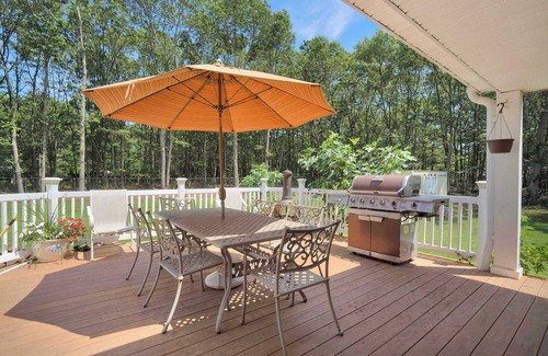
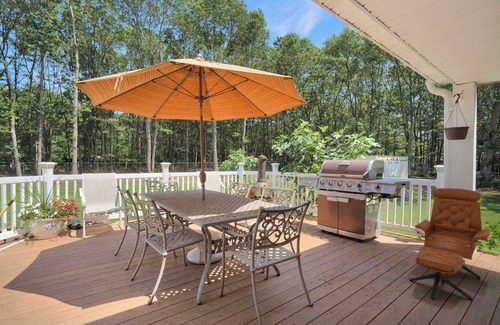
+ lounge chair [408,187,491,302]
